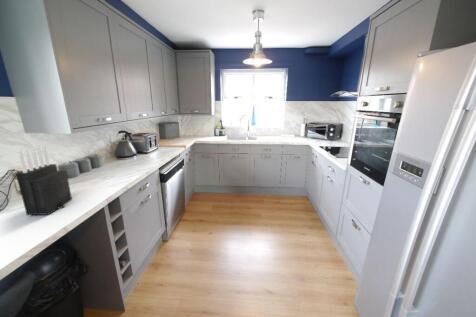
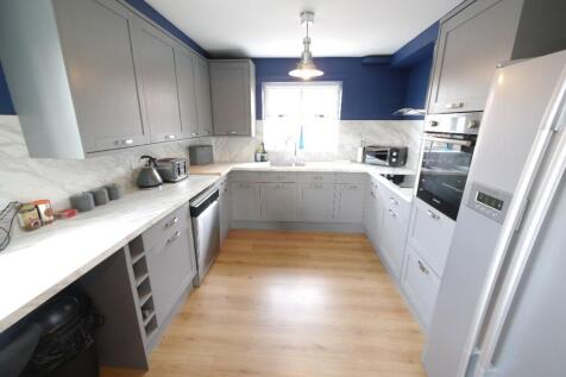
- knife block [15,144,73,216]
